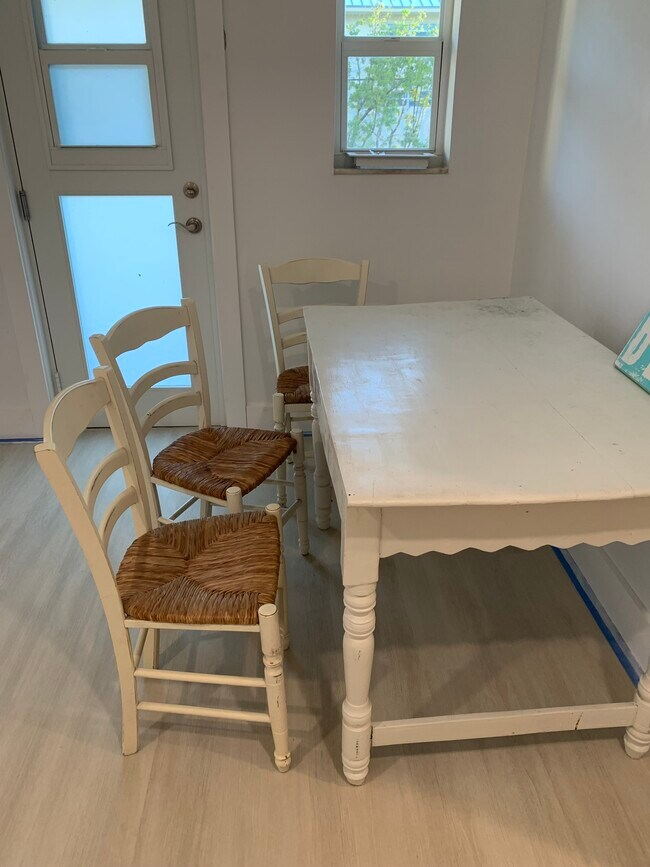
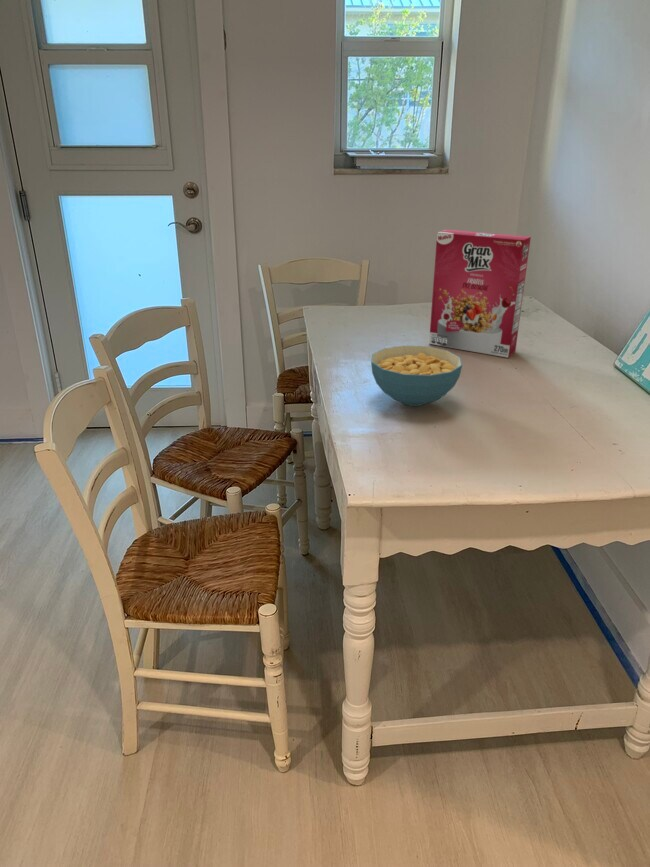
+ cereal box [428,228,532,359]
+ cereal bowl [370,344,463,407]
